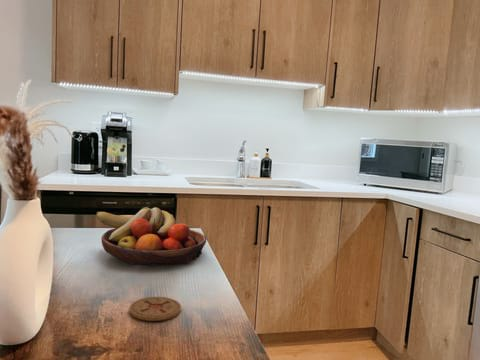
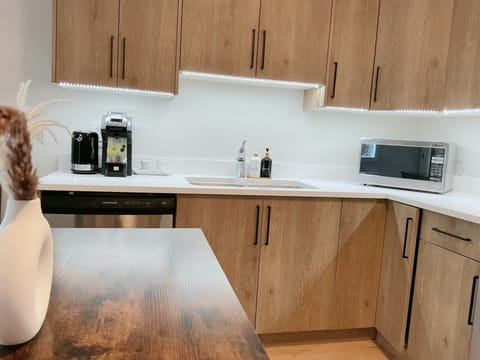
- fruit bowl [95,206,208,267]
- coaster [128,296,182,322]
